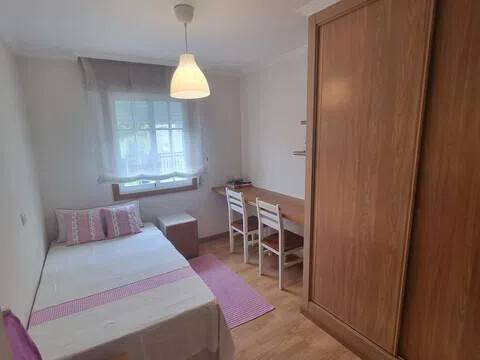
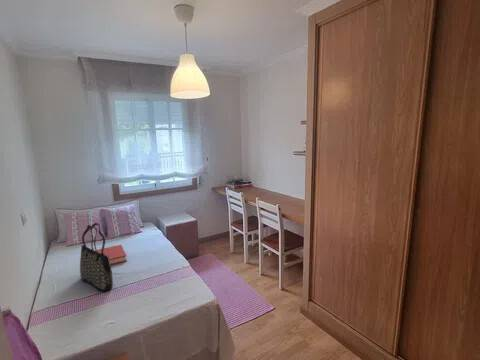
+ hardback book [96,244,128,266]
+ tote bag [79,222,114,292]
